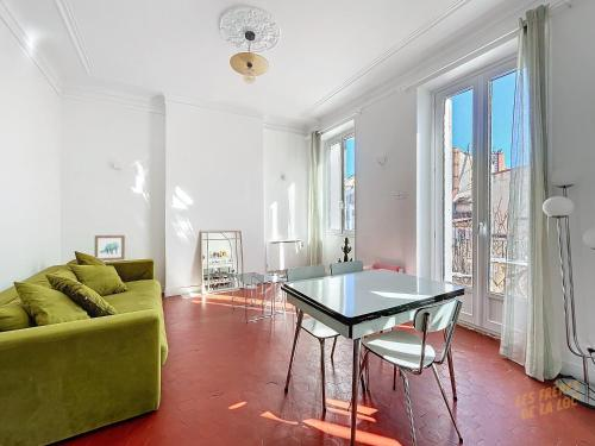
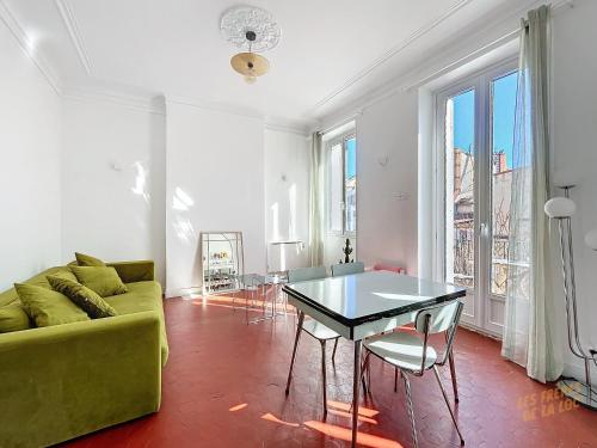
- wall art [93,234,126,262]
